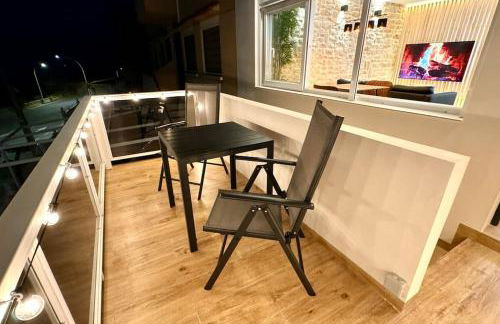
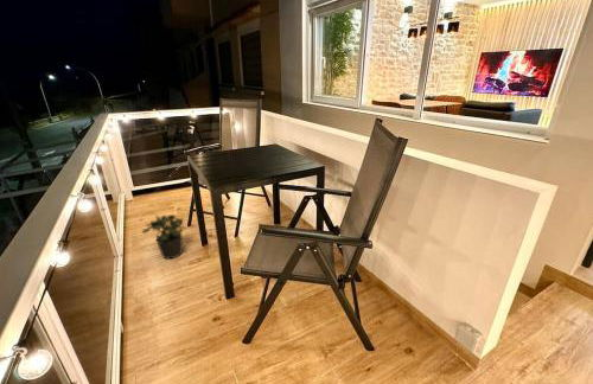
+ potted plant [141,213,186,260]
